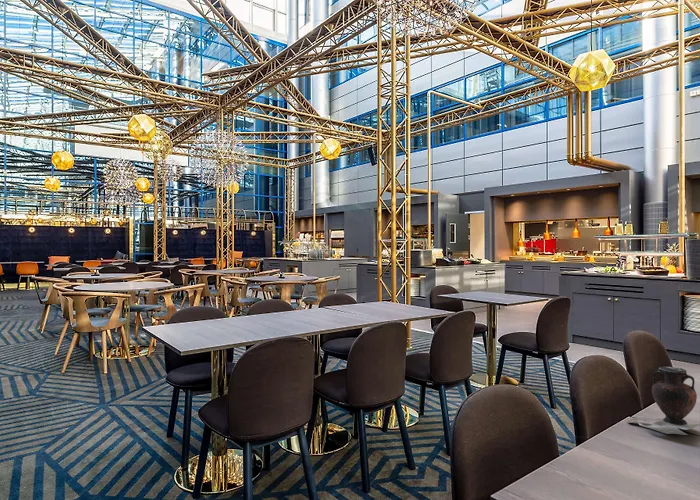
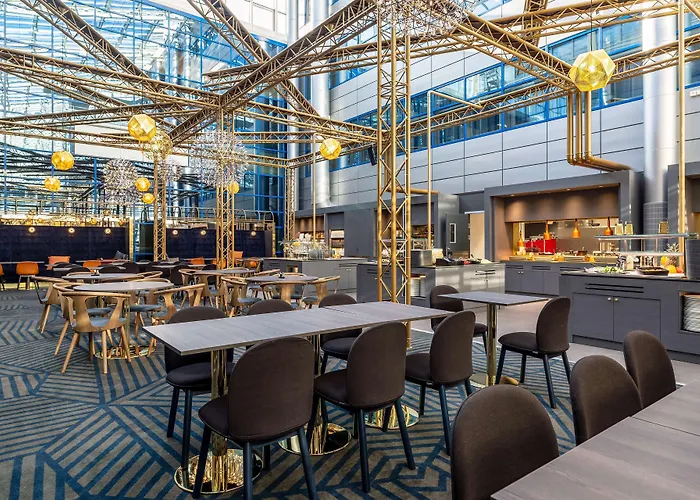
- vase [626,366,700,436]
